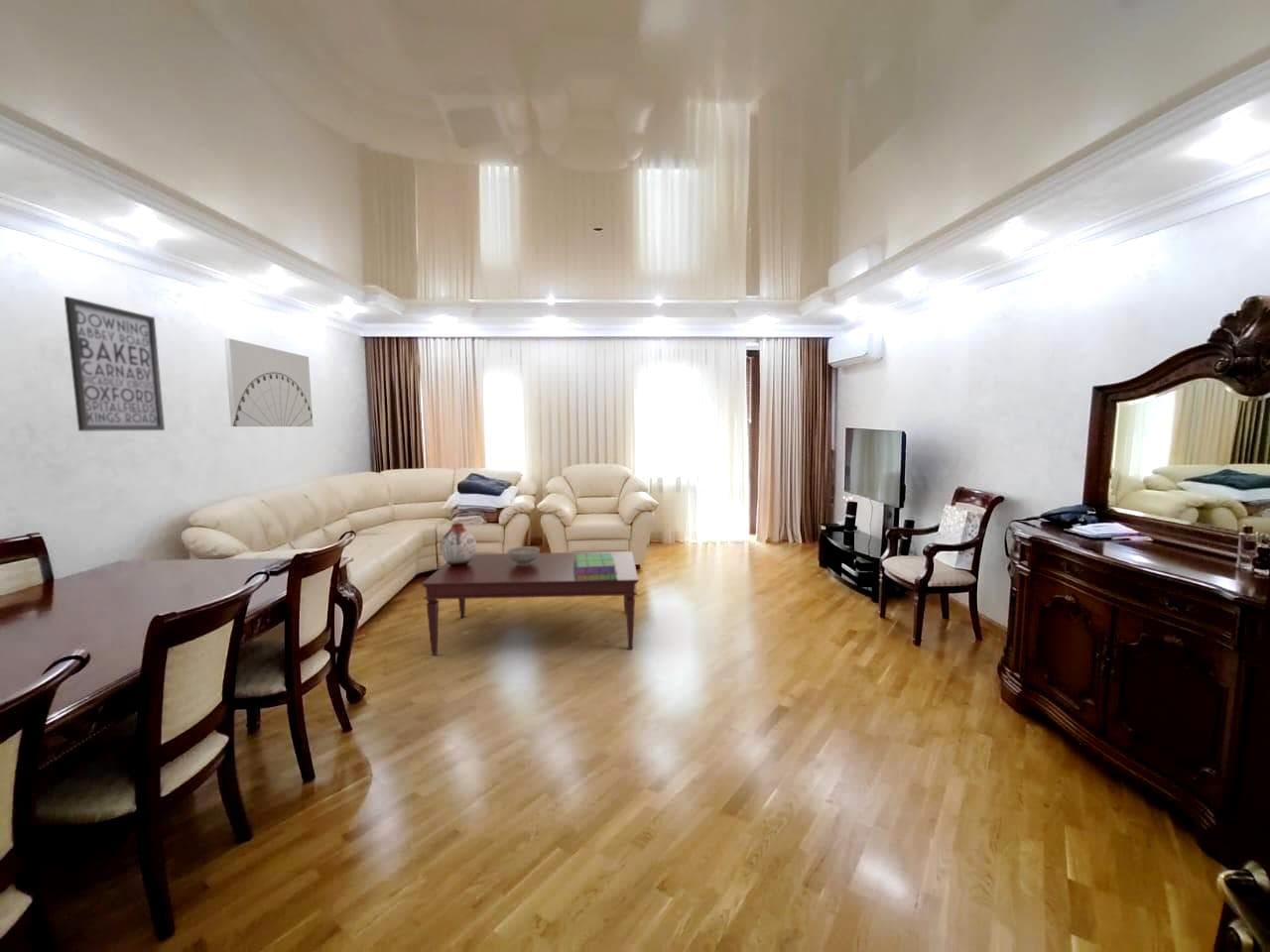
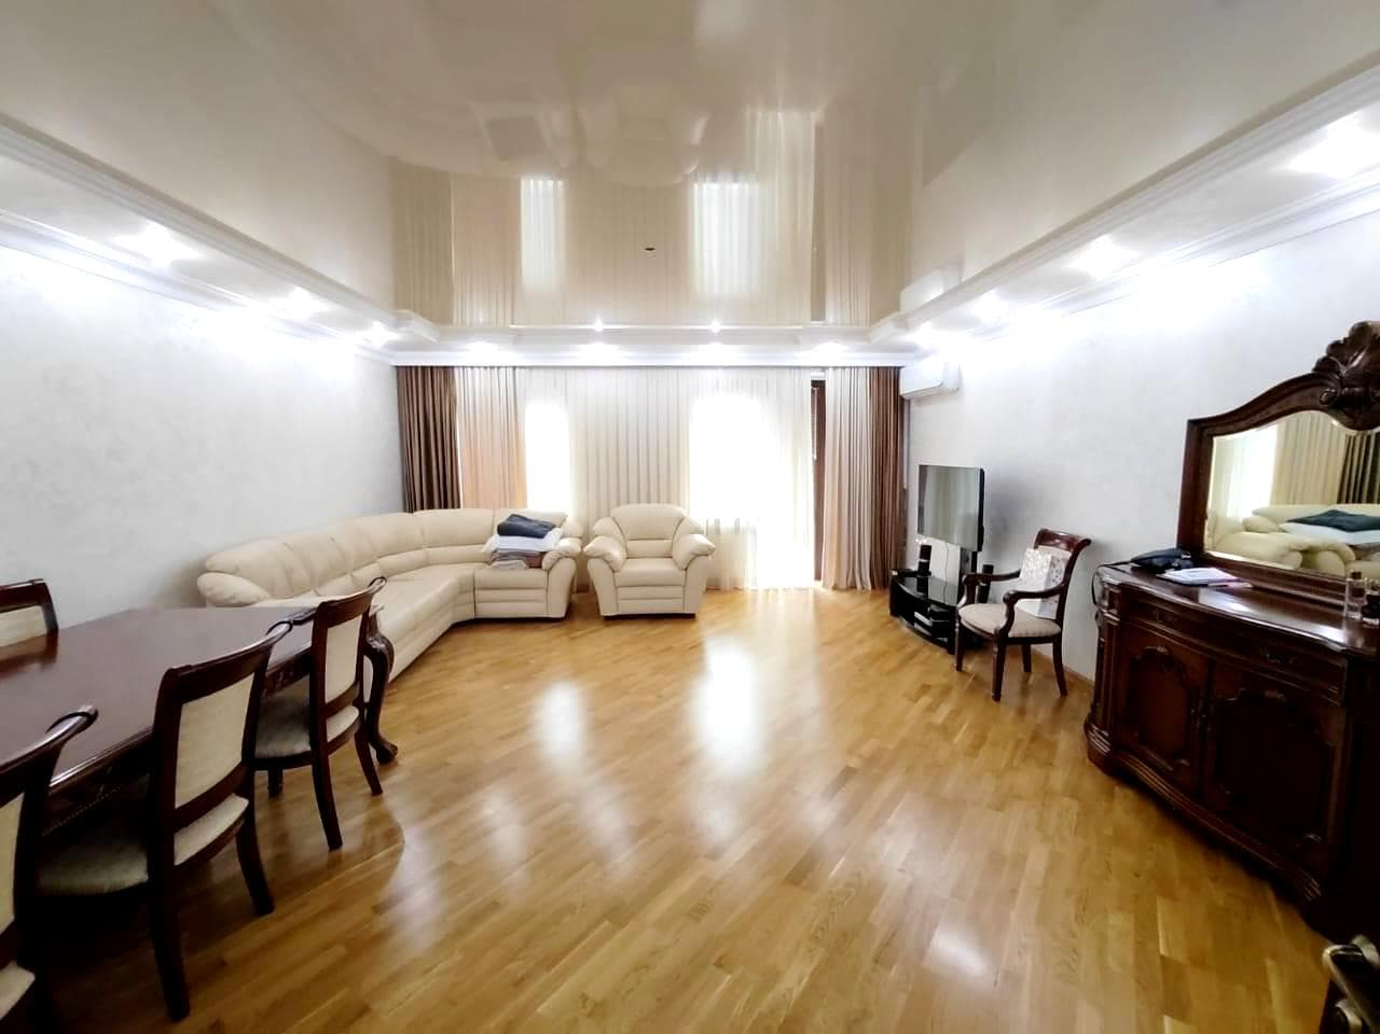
- coffee table [421,550,640,655]
- wall art [64,296,166,432]
- stack of books [573,553,617,581]
- wall art [223,337,314,427]
- decorative bowl [506,545,541,565]
- vase [439,523,477,566]
